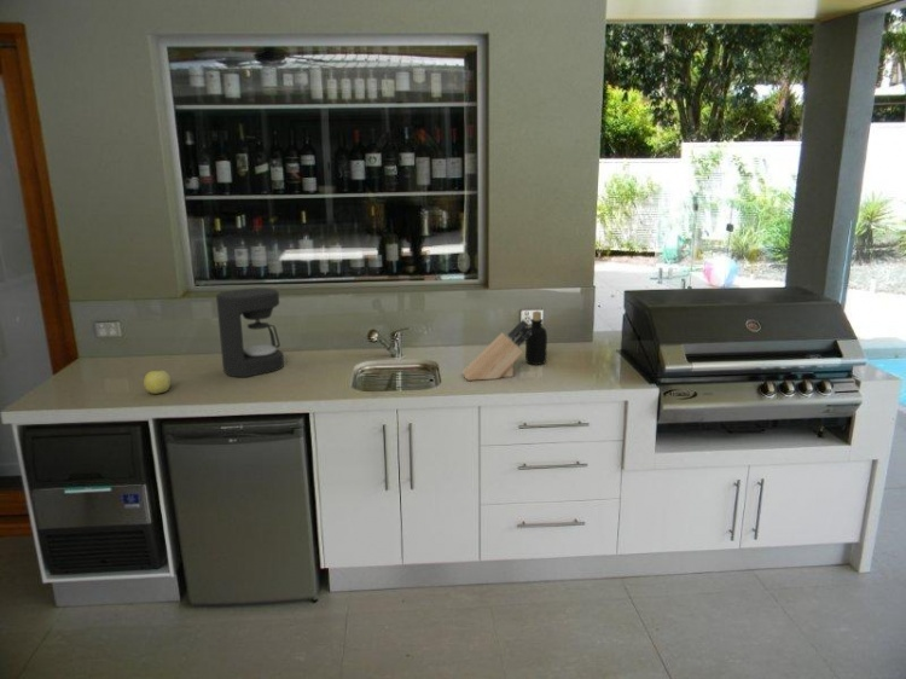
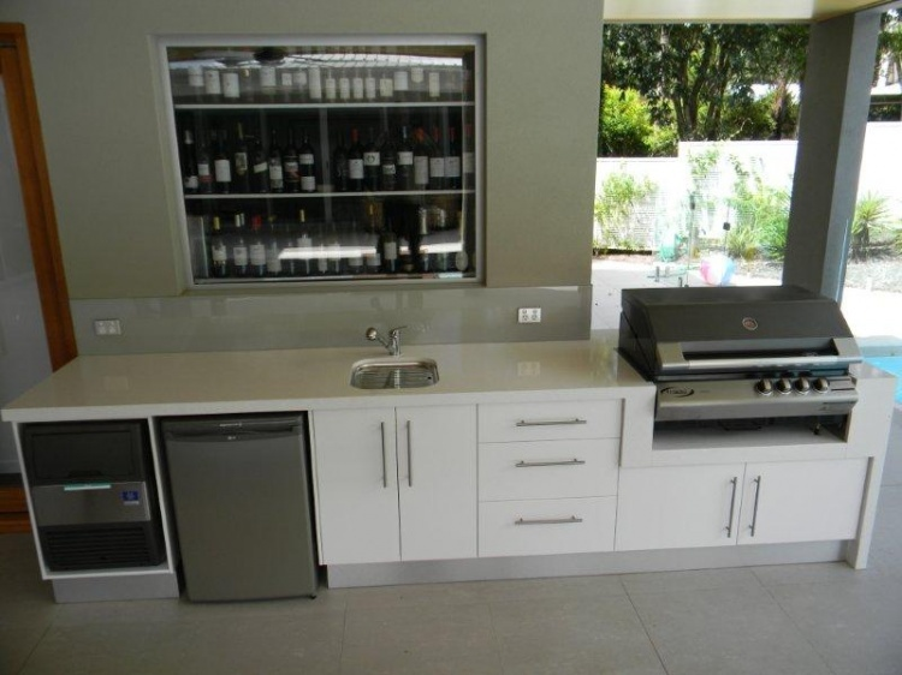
- bottle [524,311,548,366]
- knife block [460,319,532,382]
- apple [143,370,172,395]
- coffee maker [215,288,285,378]
